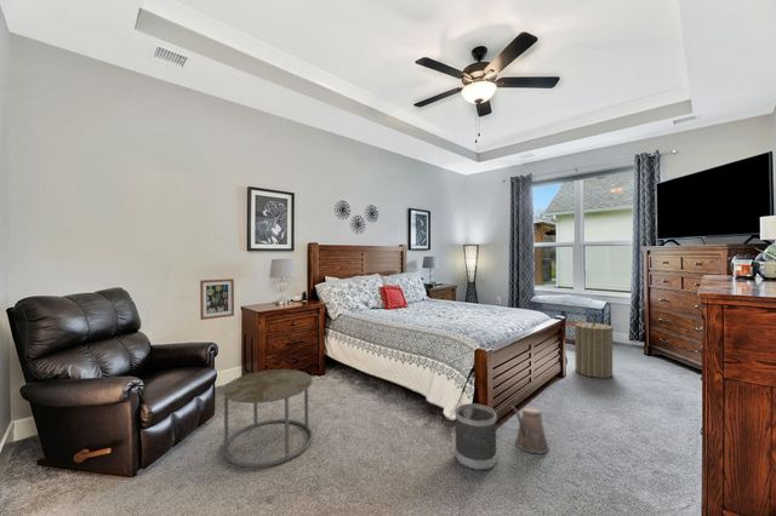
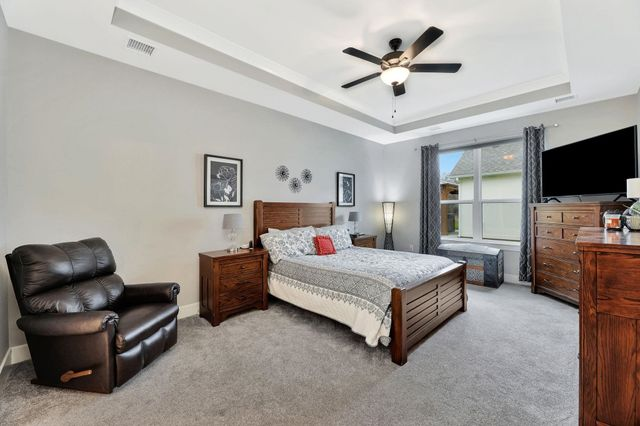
- wall art [199,277,235,321]
- laundry hamper [574,316,614,379]
- wastebasket [453,402,498,471]
- side table [222,368,314,469]
- watering can [509,403,550,455]
